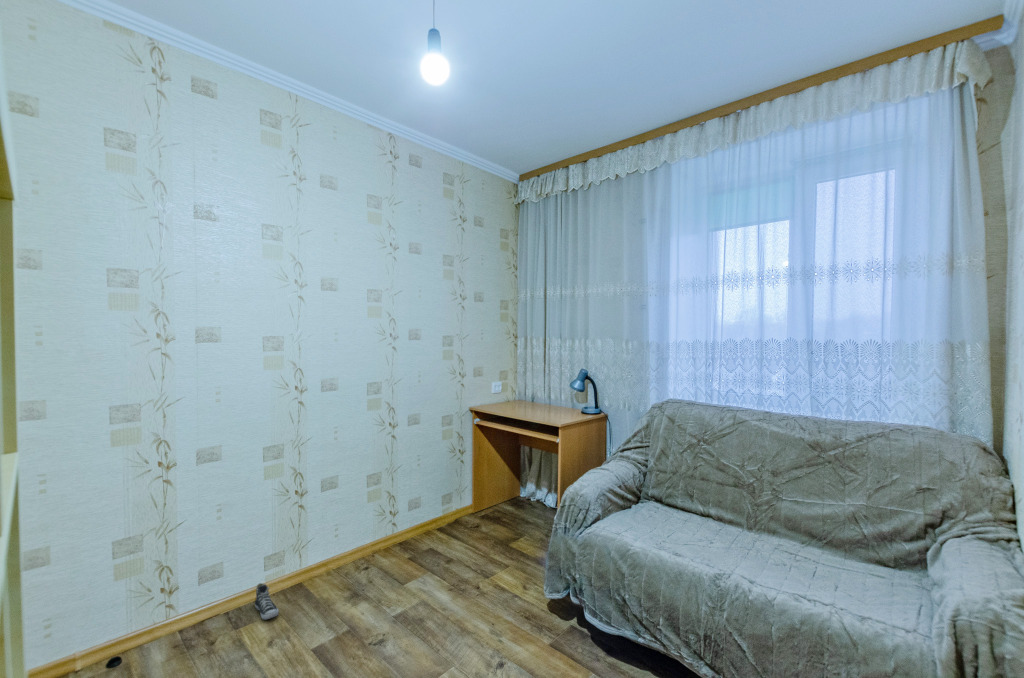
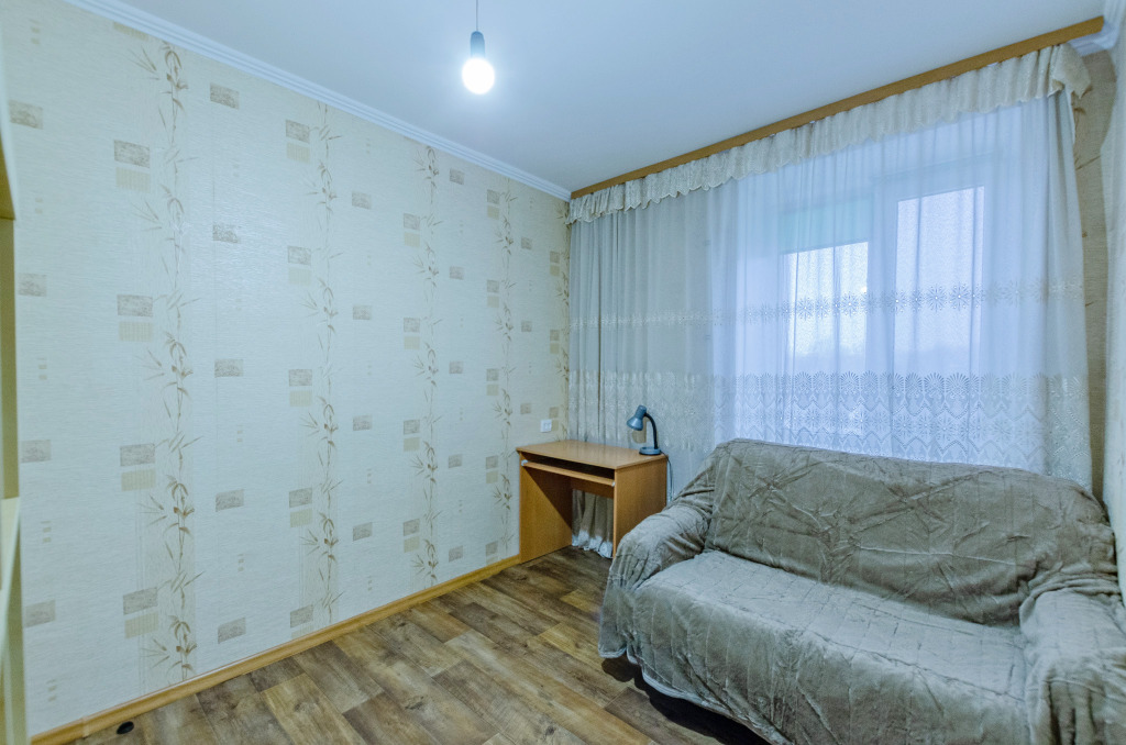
- sneaker [254,582,280,620]
